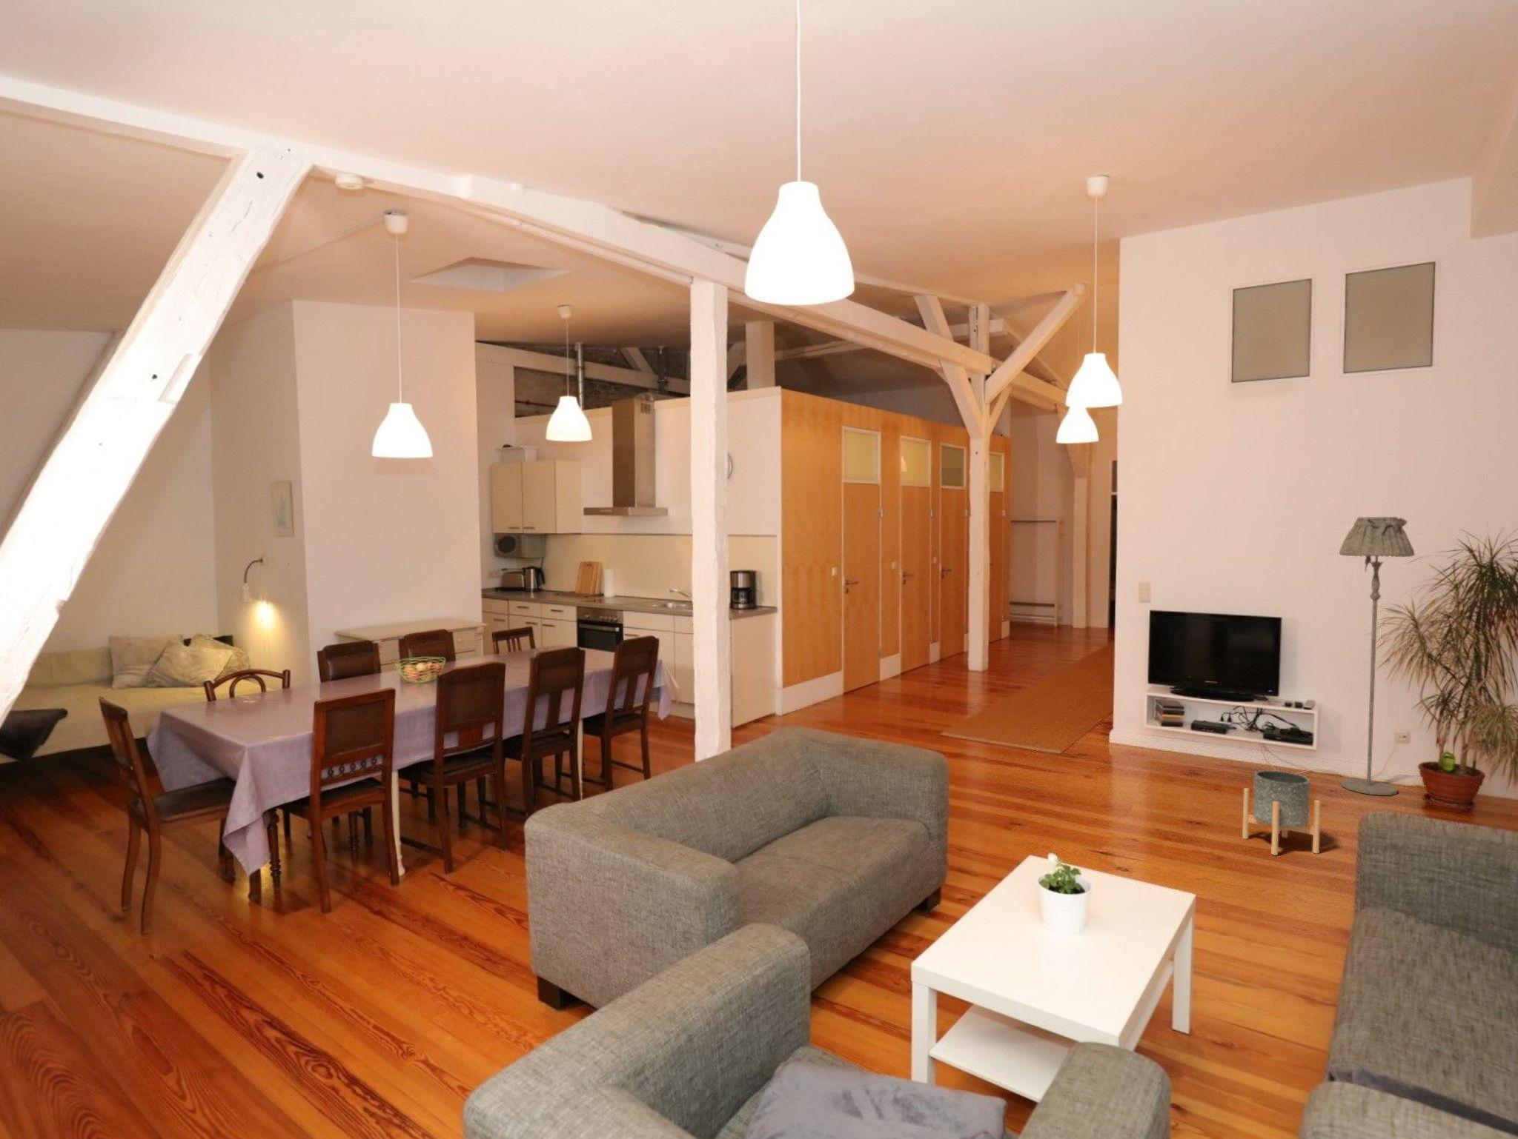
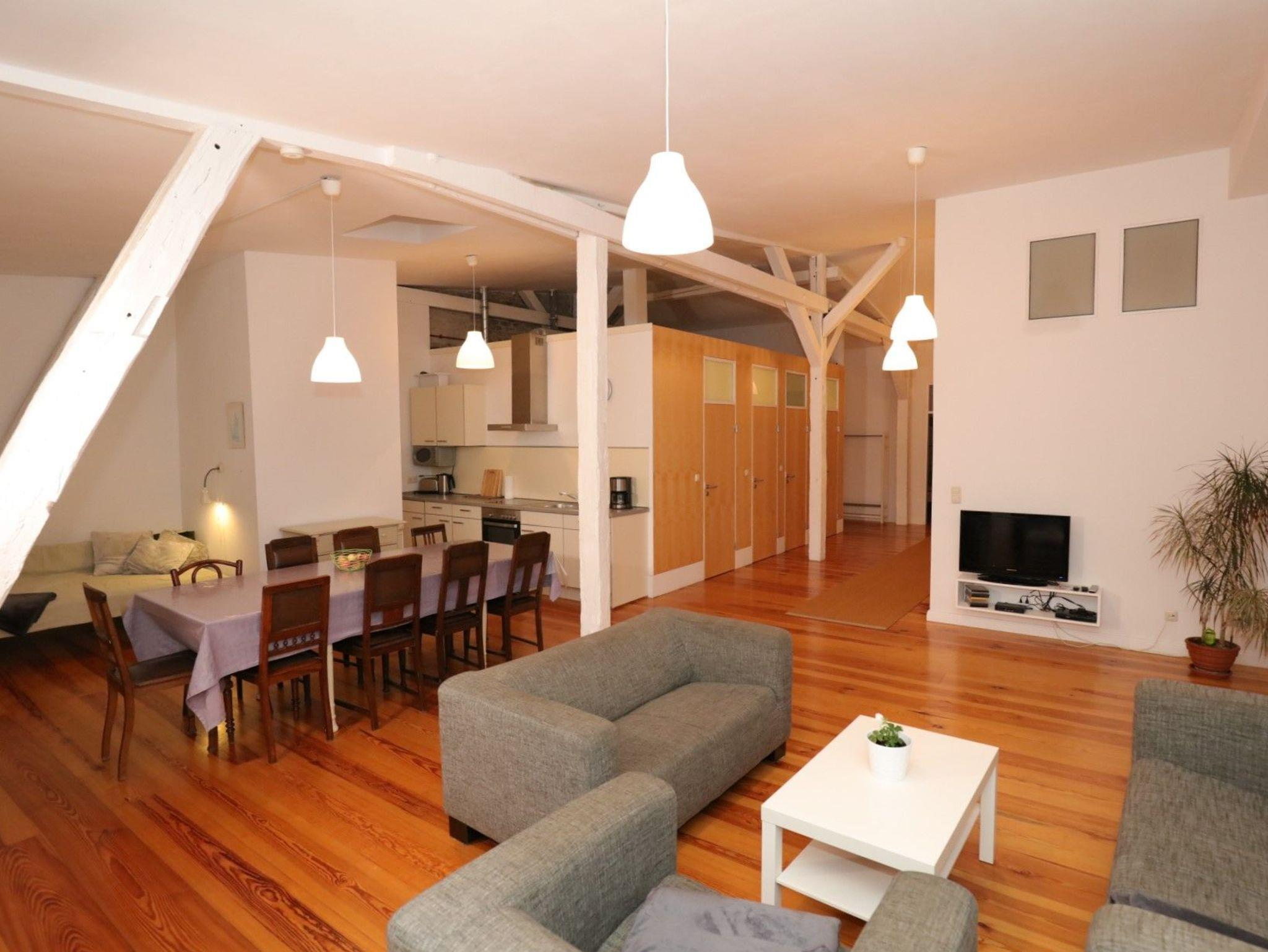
- floor lamp [1338,516,1416,796]
- planter [1241,769,1322,857]
